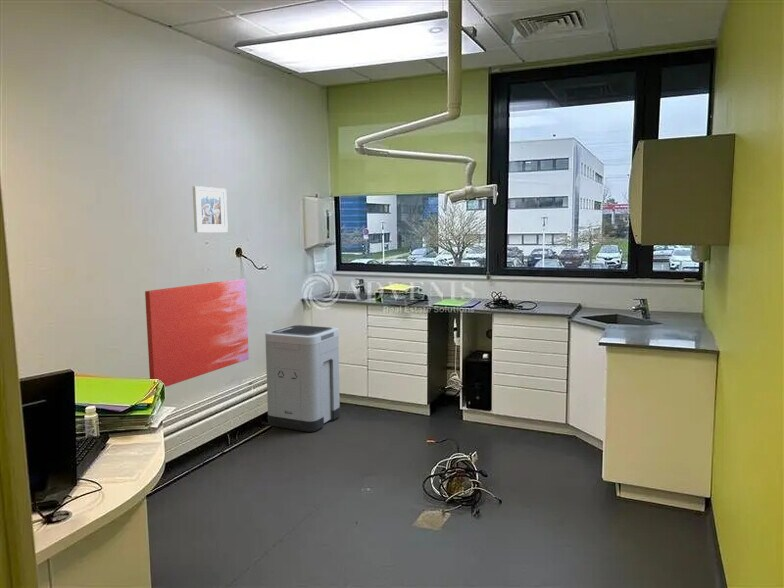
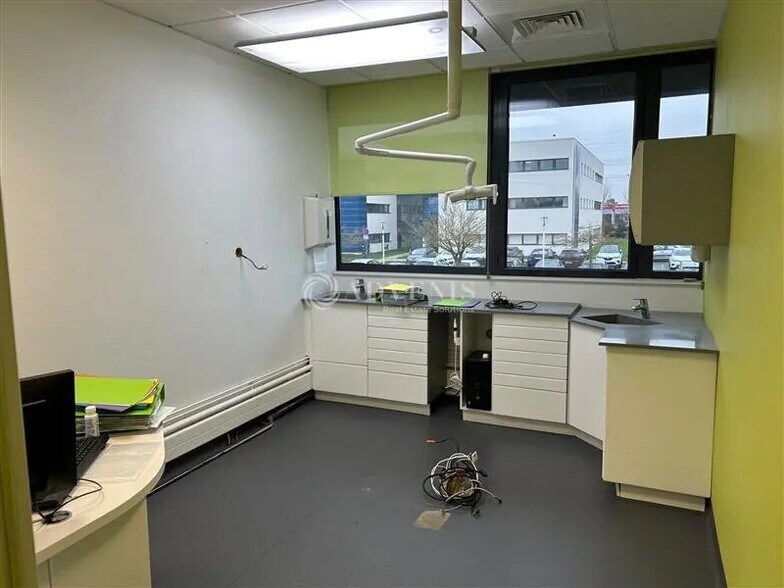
- wall art [144,278,250,388]
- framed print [192,185,229,234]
- trash can [264,324,341,433]
